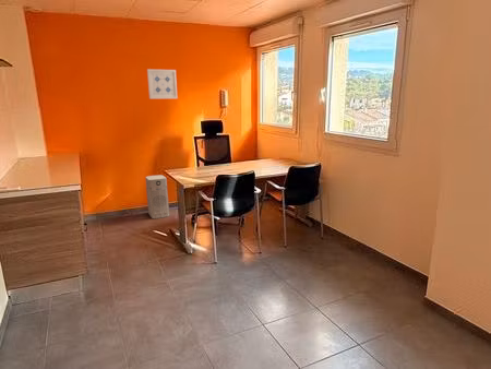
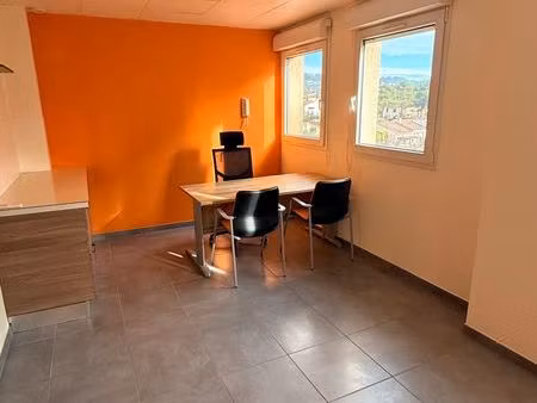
- wall art [146,68,179,99]
- air purifier [144,174,170,219]
